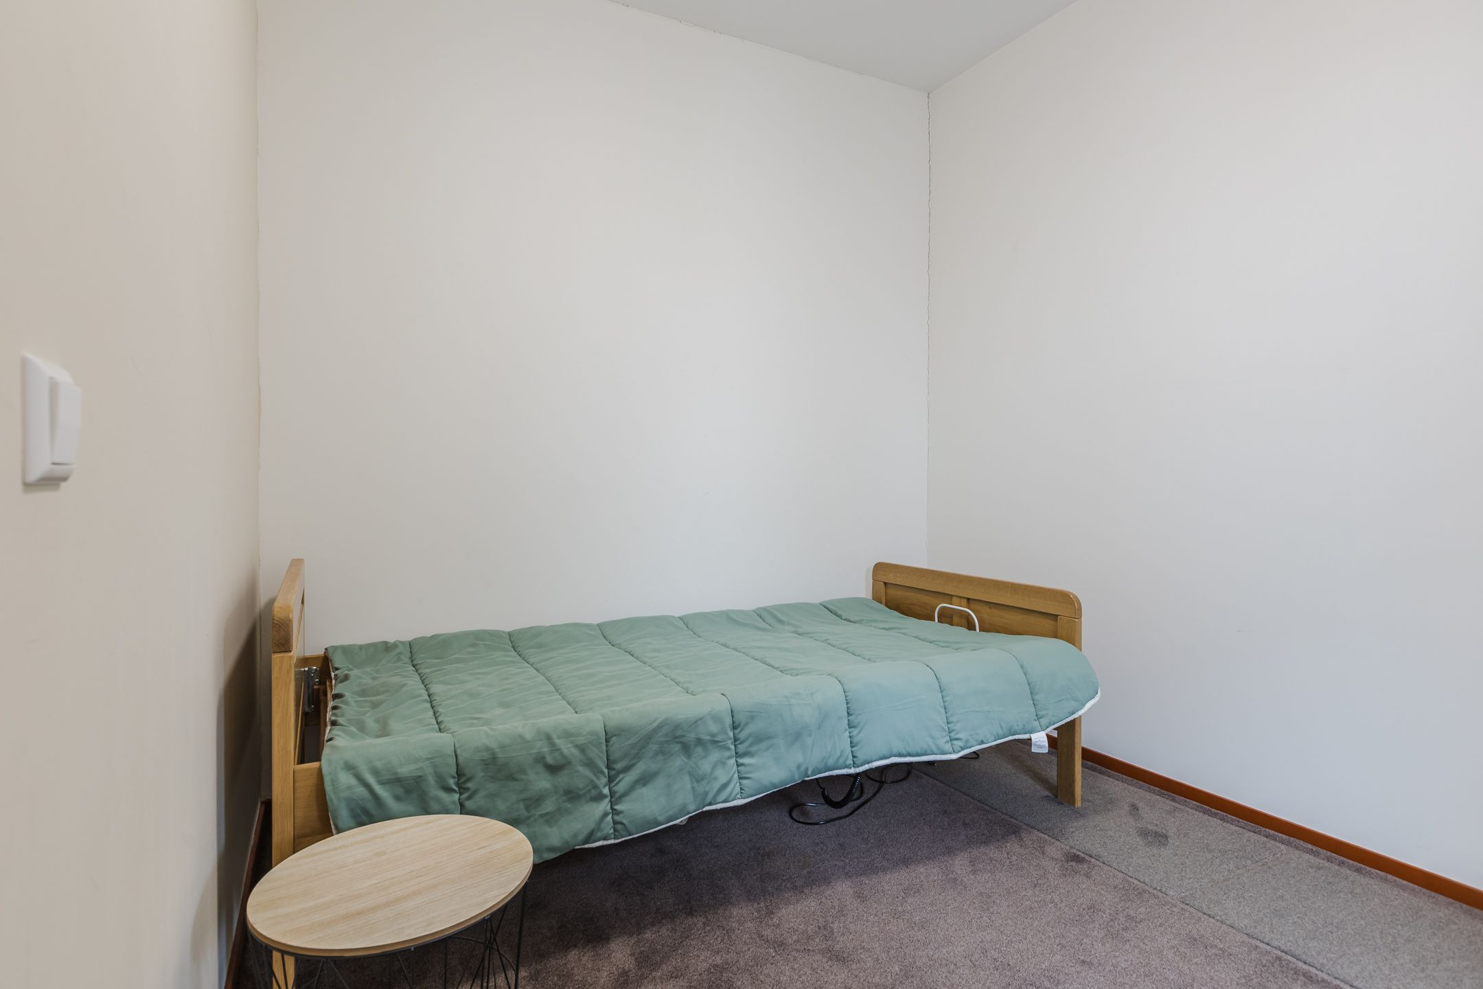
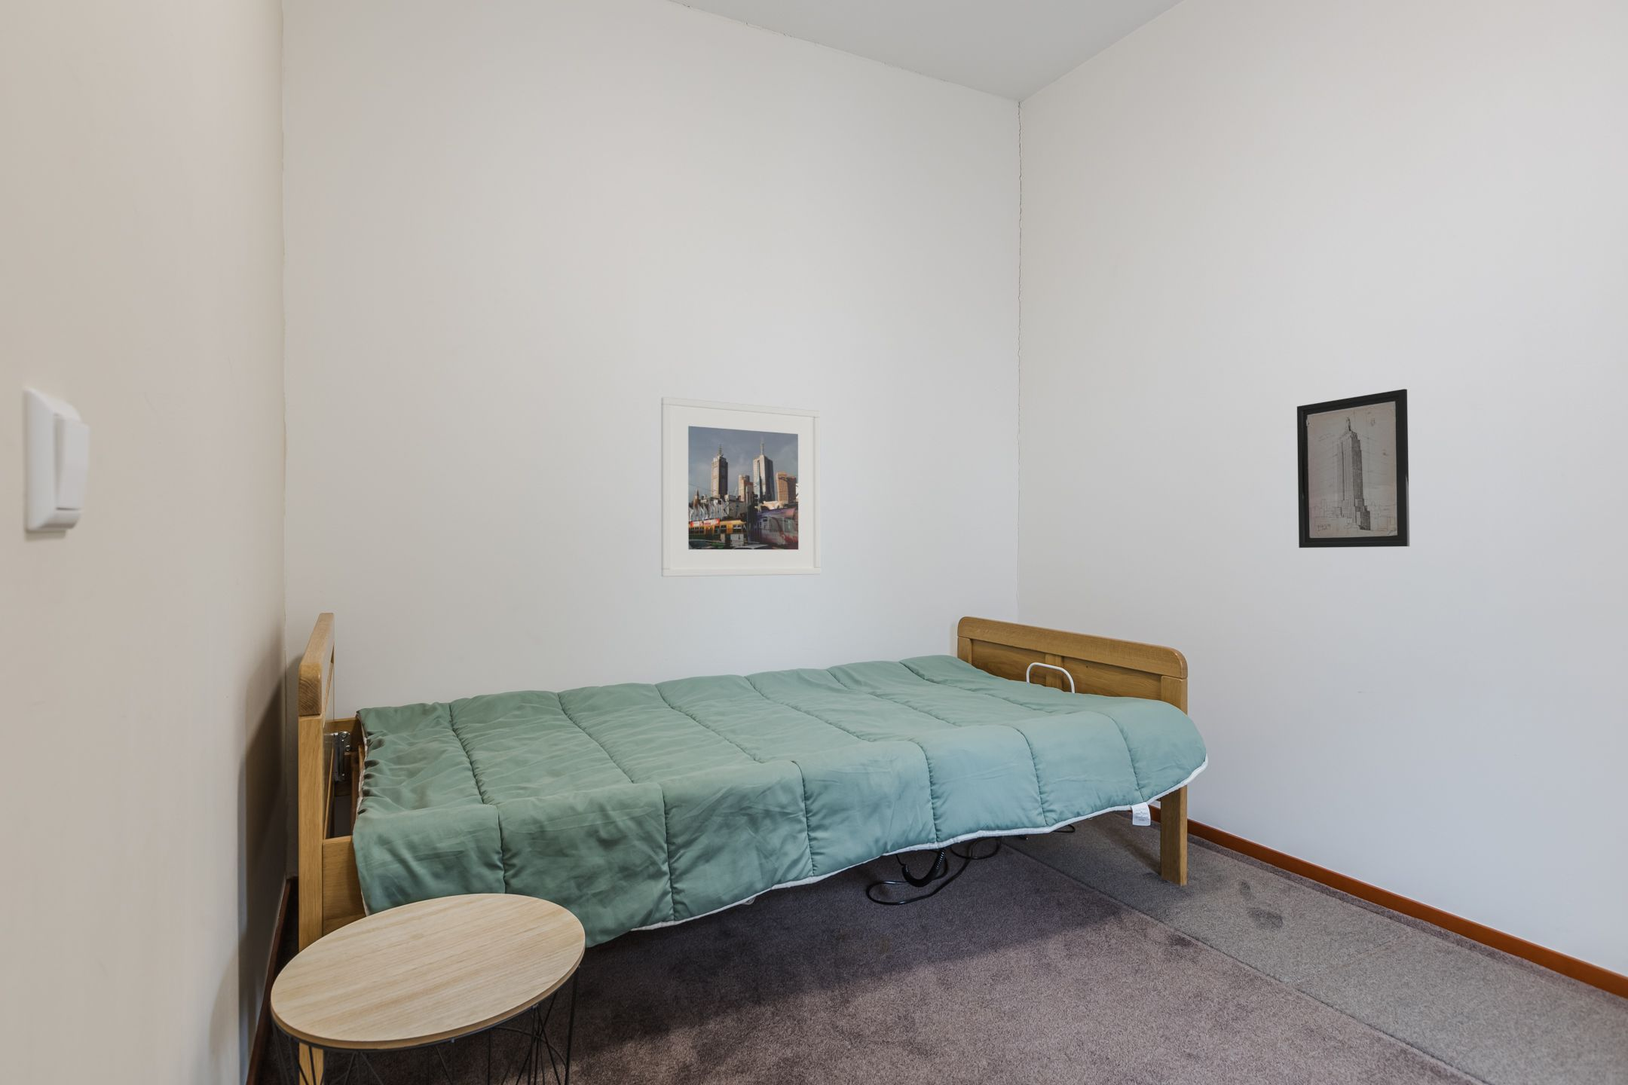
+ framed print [660,396,821,578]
+ wall art [1296,388,1410,549]
